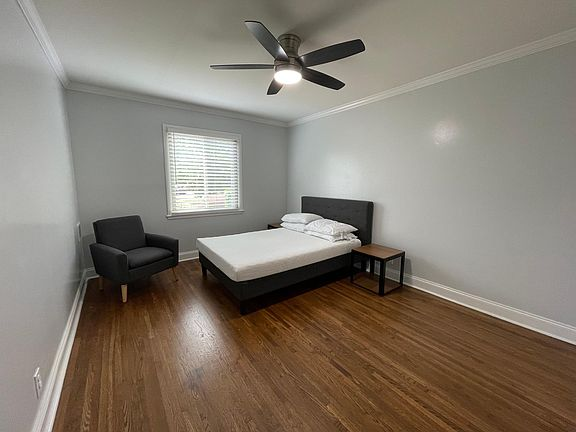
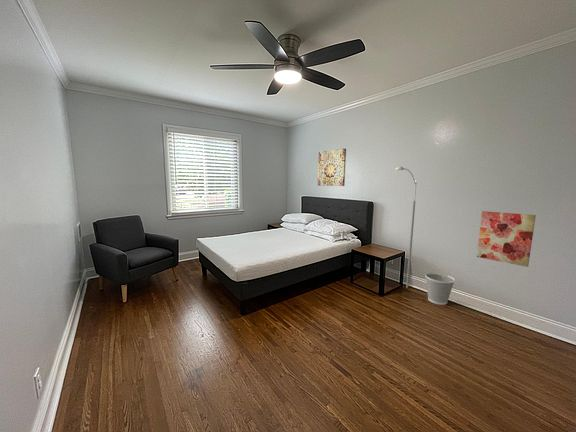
+ street lamp [395,166,418,289]
+ wastebasket [424,272,456,306]
+ wall art [476,210,537,268]
+ wall art [317,148,347,187]
